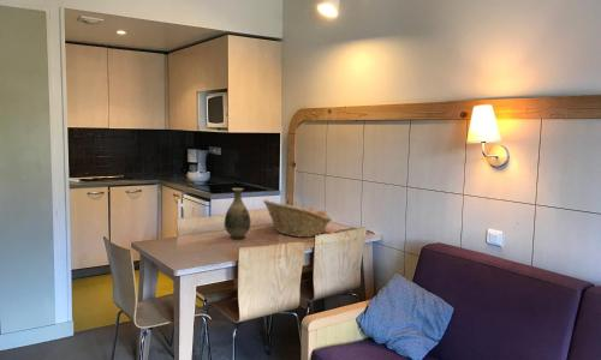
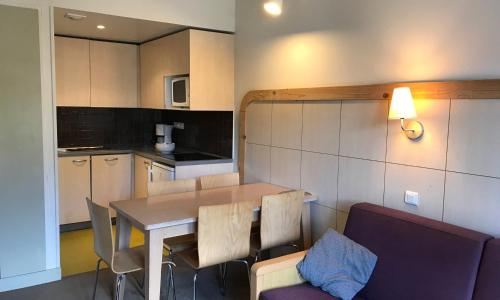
- vase [224,187,251,240]
- fruit basket [262,199,333,239]
